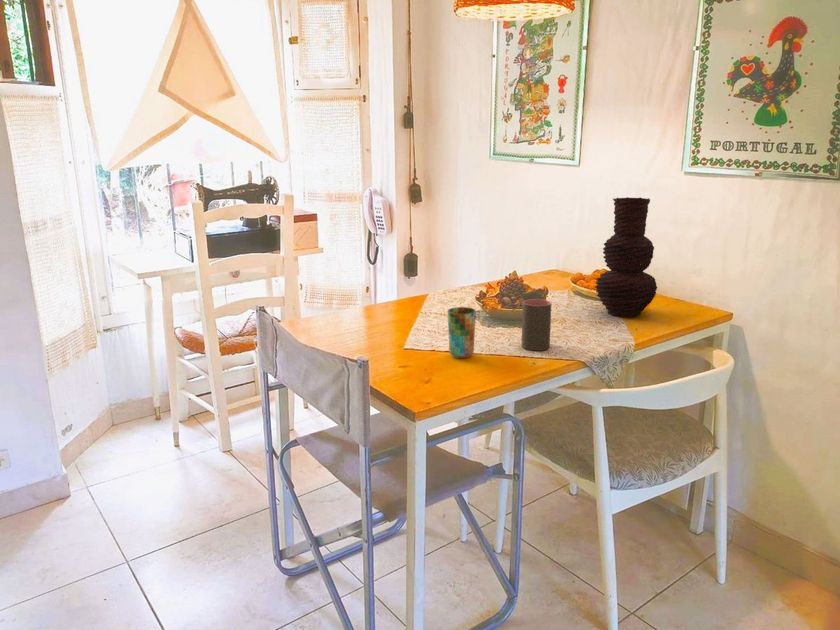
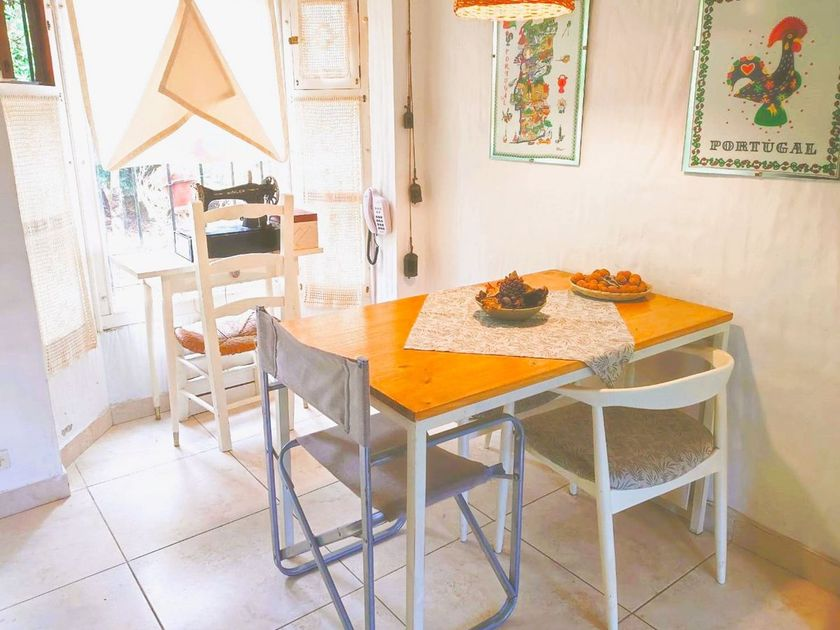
- vase [594,196,658,319]
- cup [520,298,552,351]
- cup [446,306,477,359]
